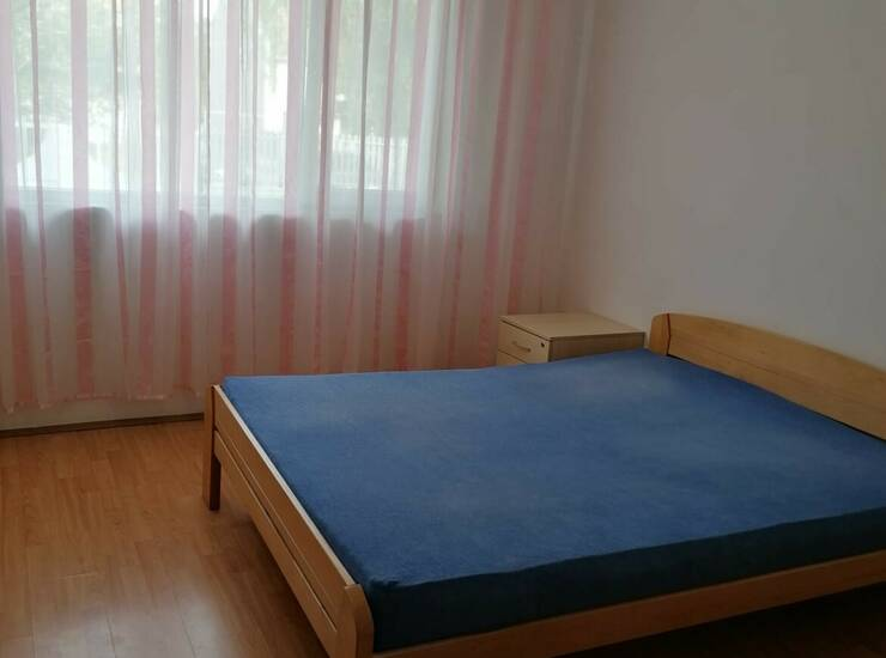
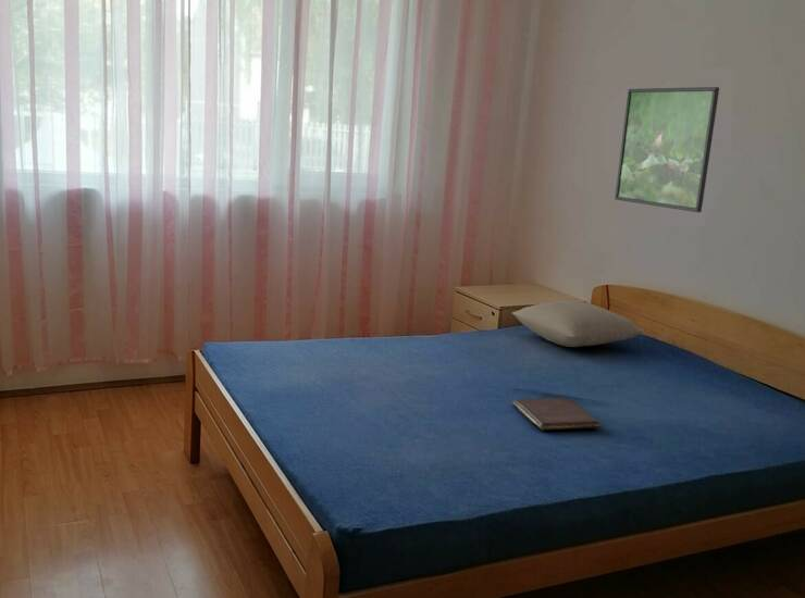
+ pillow [511,300,646,348]
+ book [511,397,604,432]
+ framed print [614,86,720,213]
